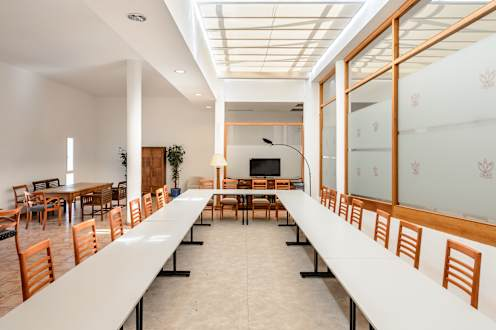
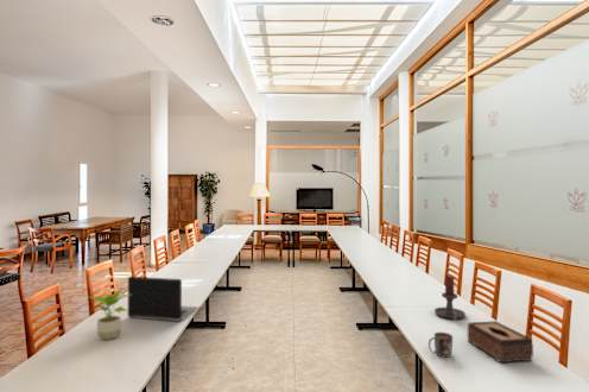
+ candle holder [433,274,467,321]
+ mug [428,331,454,359]
+ potted plant [89,286,131,341]
+ tissue box [467,320,534,363]
+ laptop computer [127,276,200,322]
